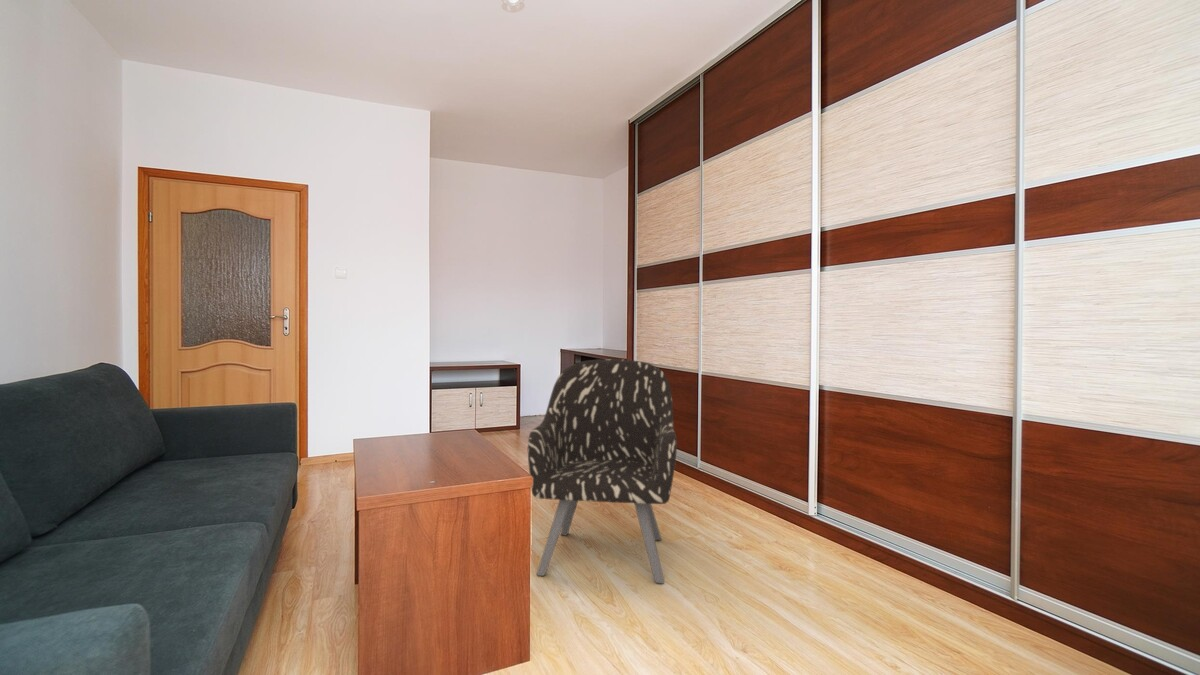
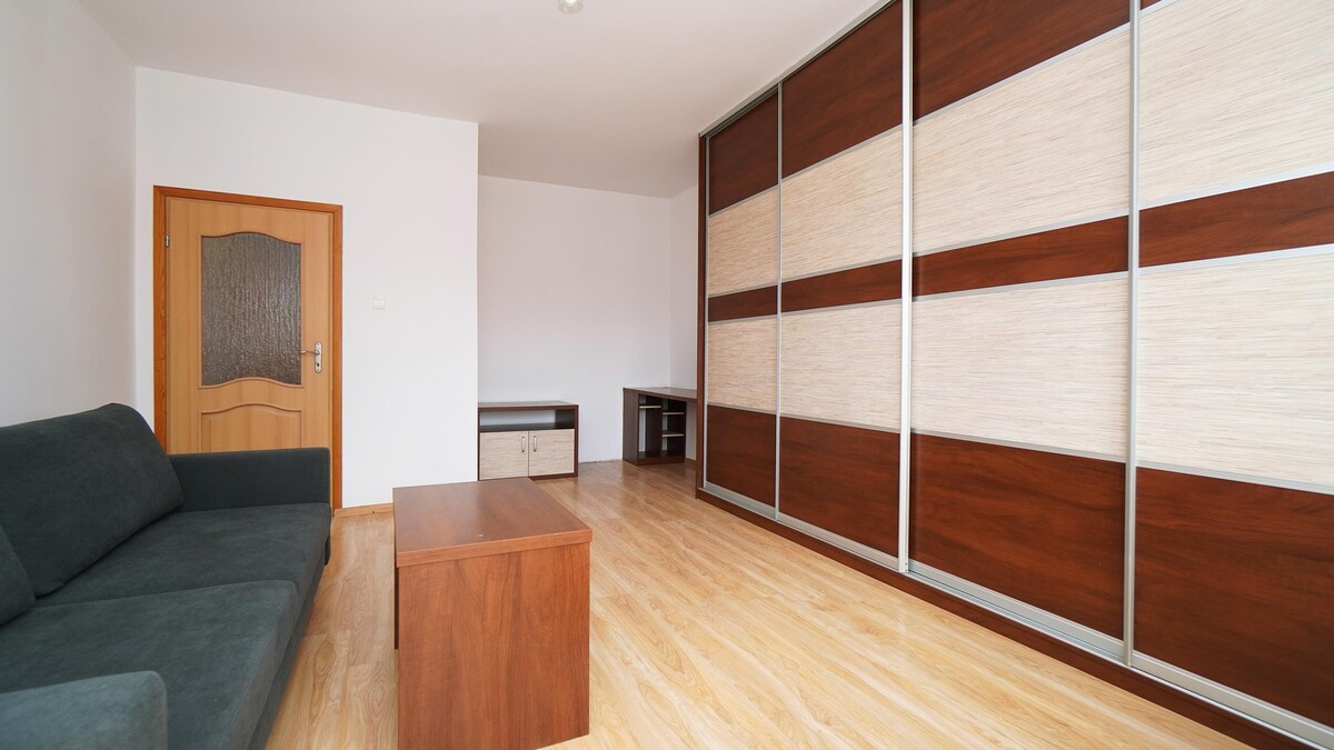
- armchair [527,358,678,585]
